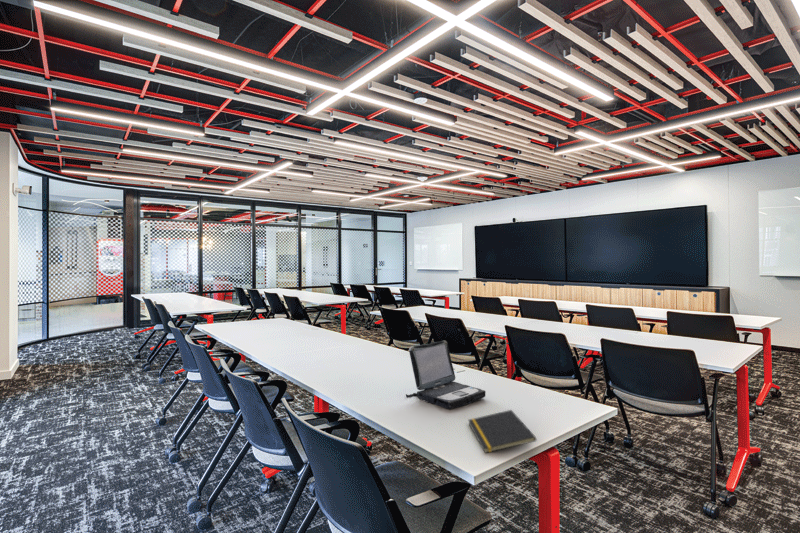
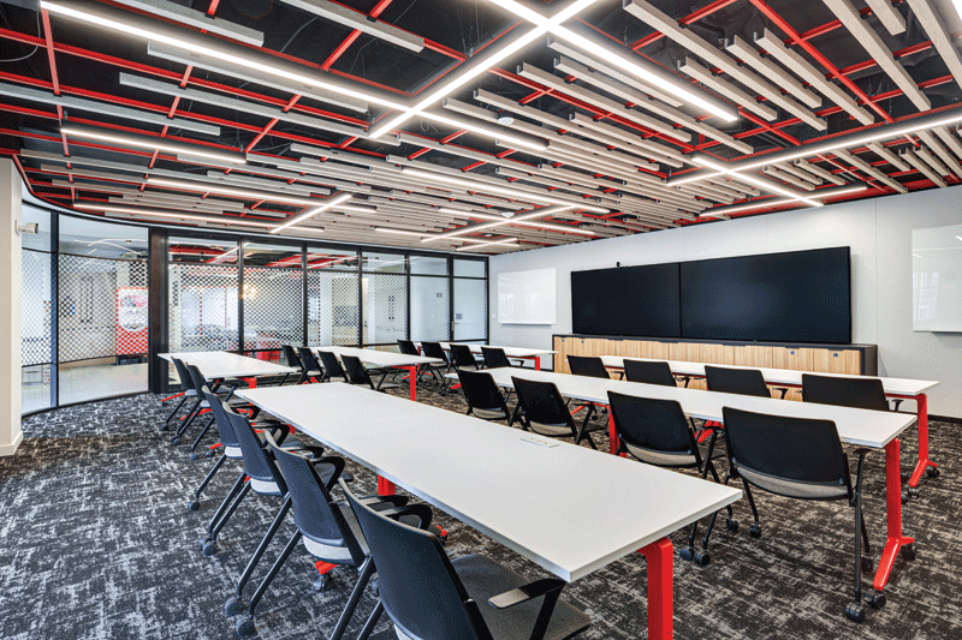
- laptop [405,340,487,410]
- notepad [467,409,538,454]
